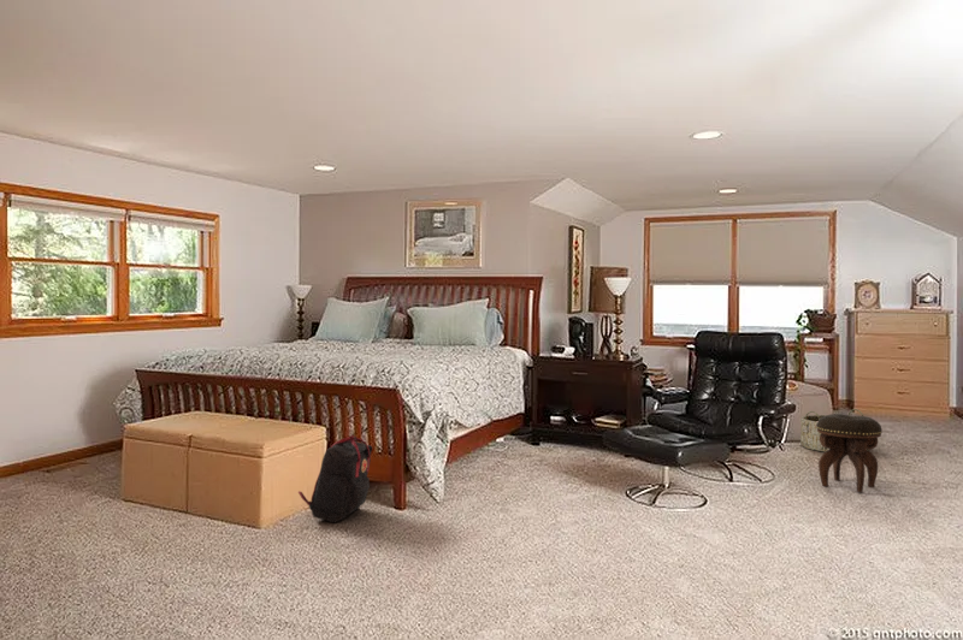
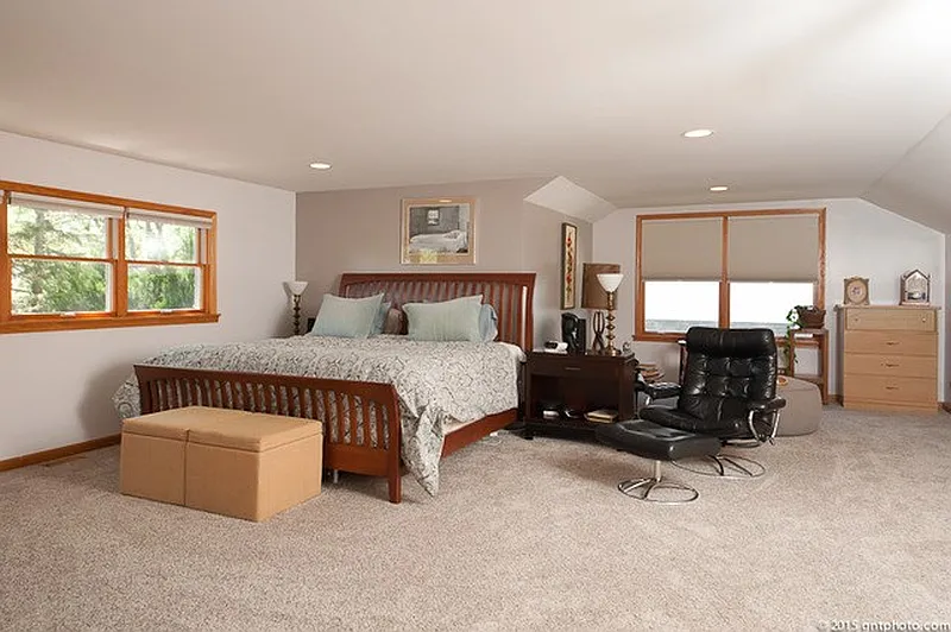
- footstool [816,413,884,494]
- basket [799,408,870,452]
- backpack [297,433,373,523]
